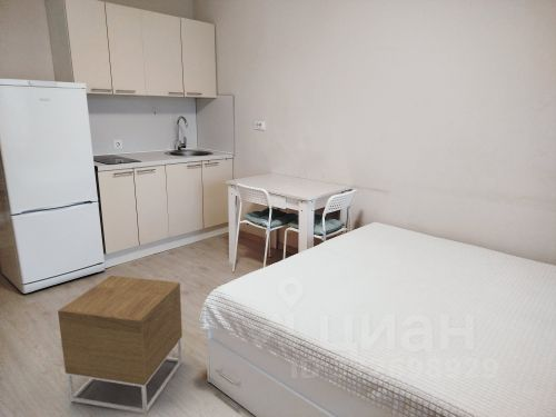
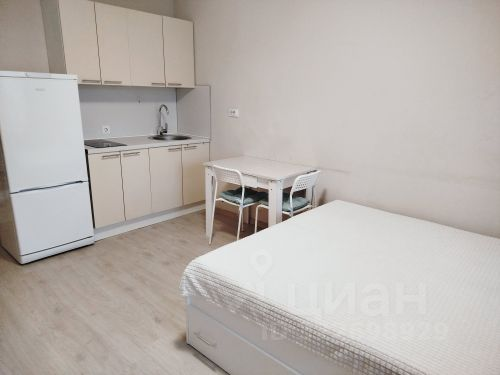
- nightstand [57,275,183,416]
